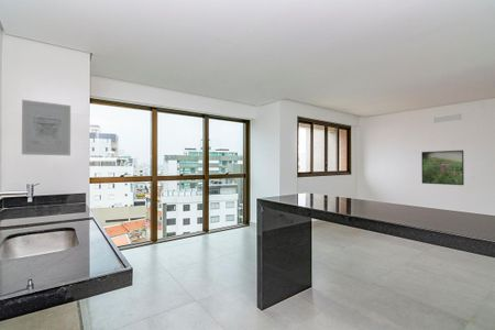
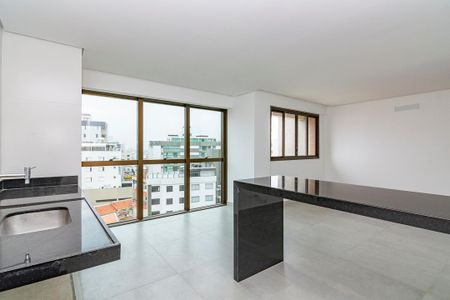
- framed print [420,150,465,186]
- wall art [21,99,72,156]
